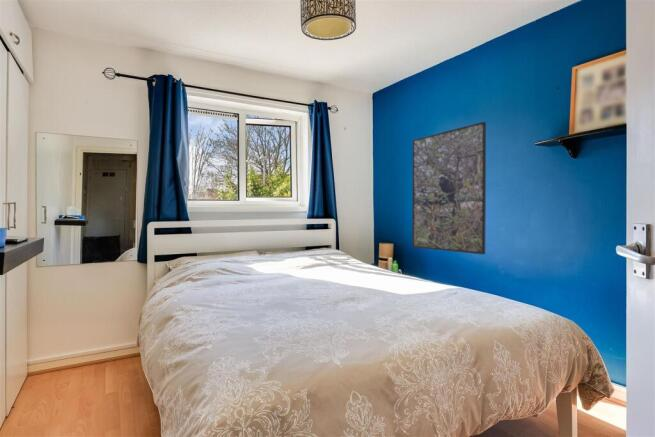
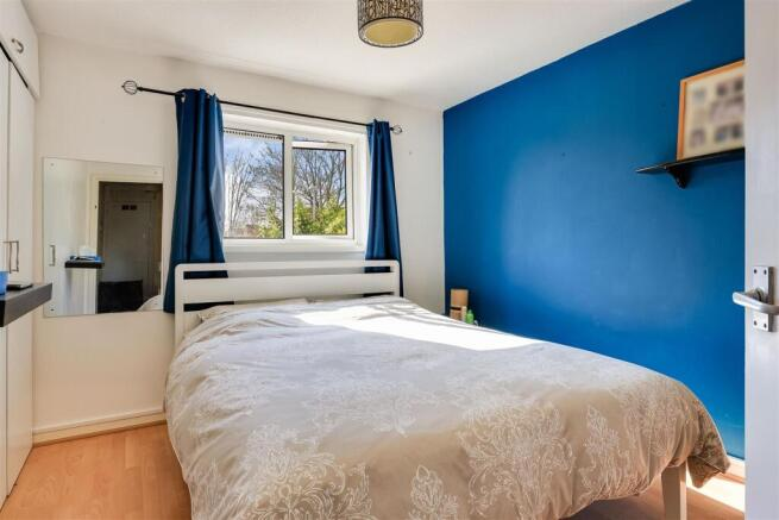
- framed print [411,121,487,256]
